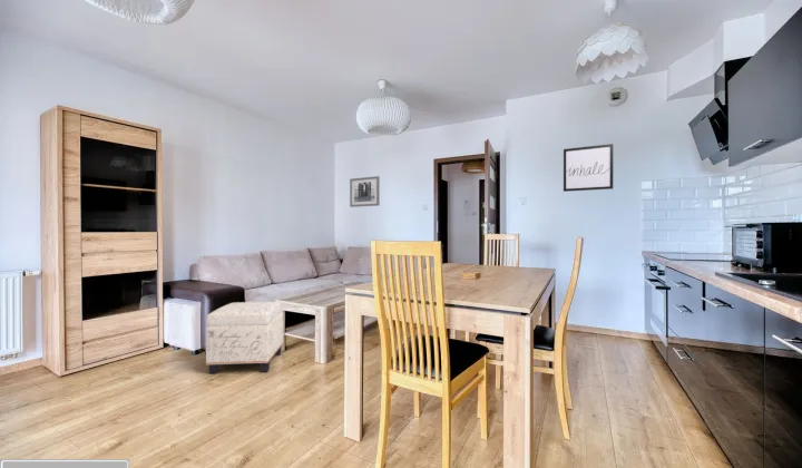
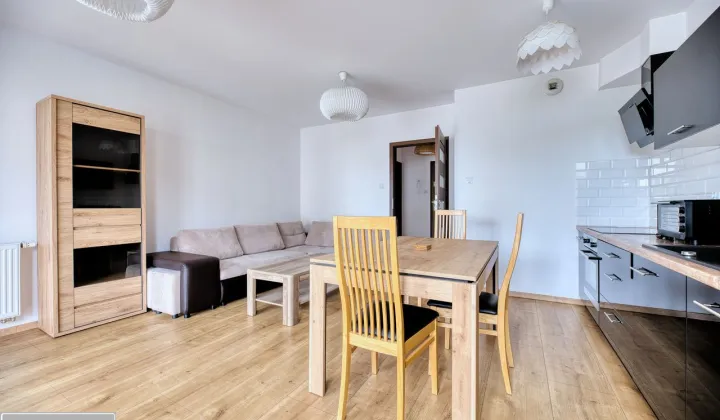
- wall art [349,175,381,208]
- ottoman [205,301,284,374]
- wall art [563,143,614,193]
